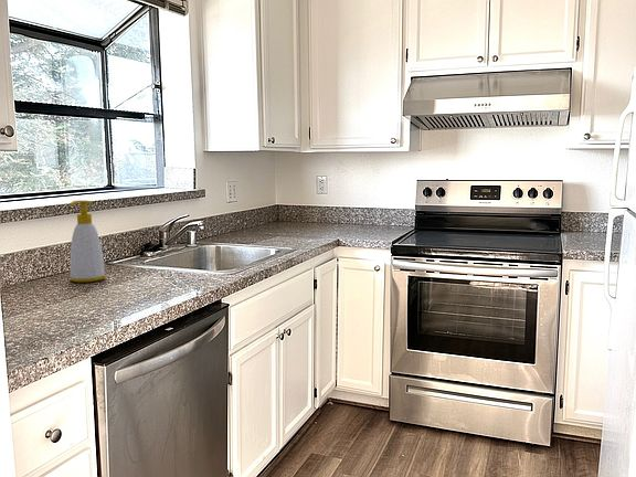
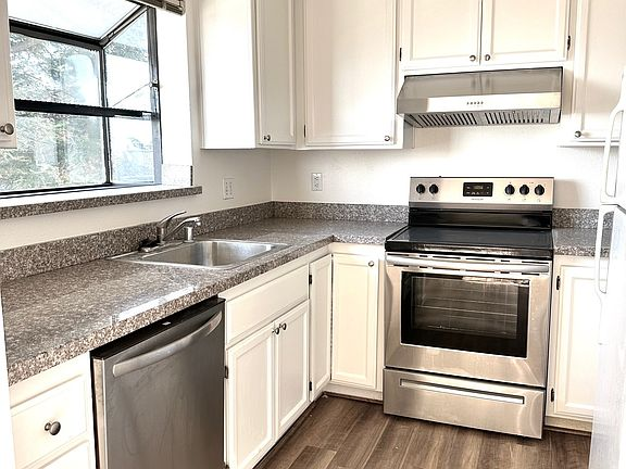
- soap bottle [67,200,107,284]
